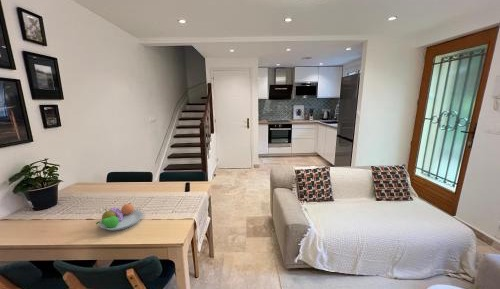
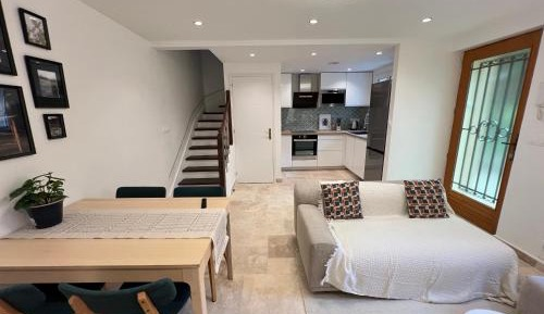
- fruit bowl [95,202,144,232]
